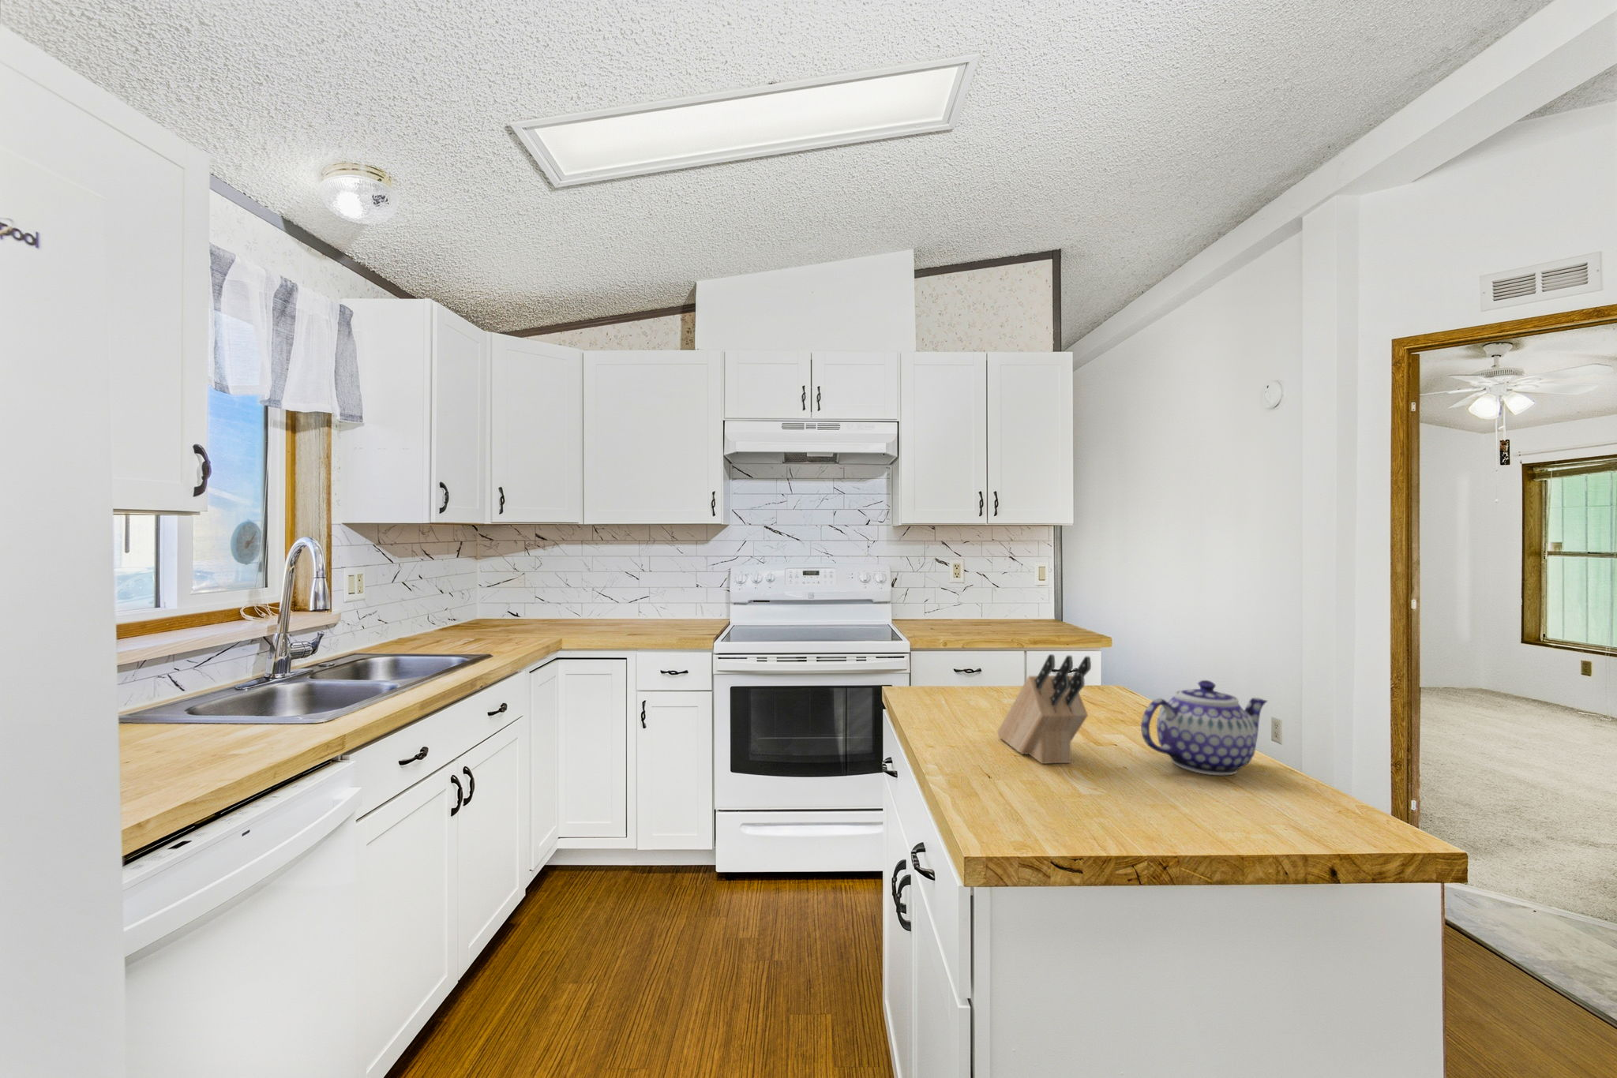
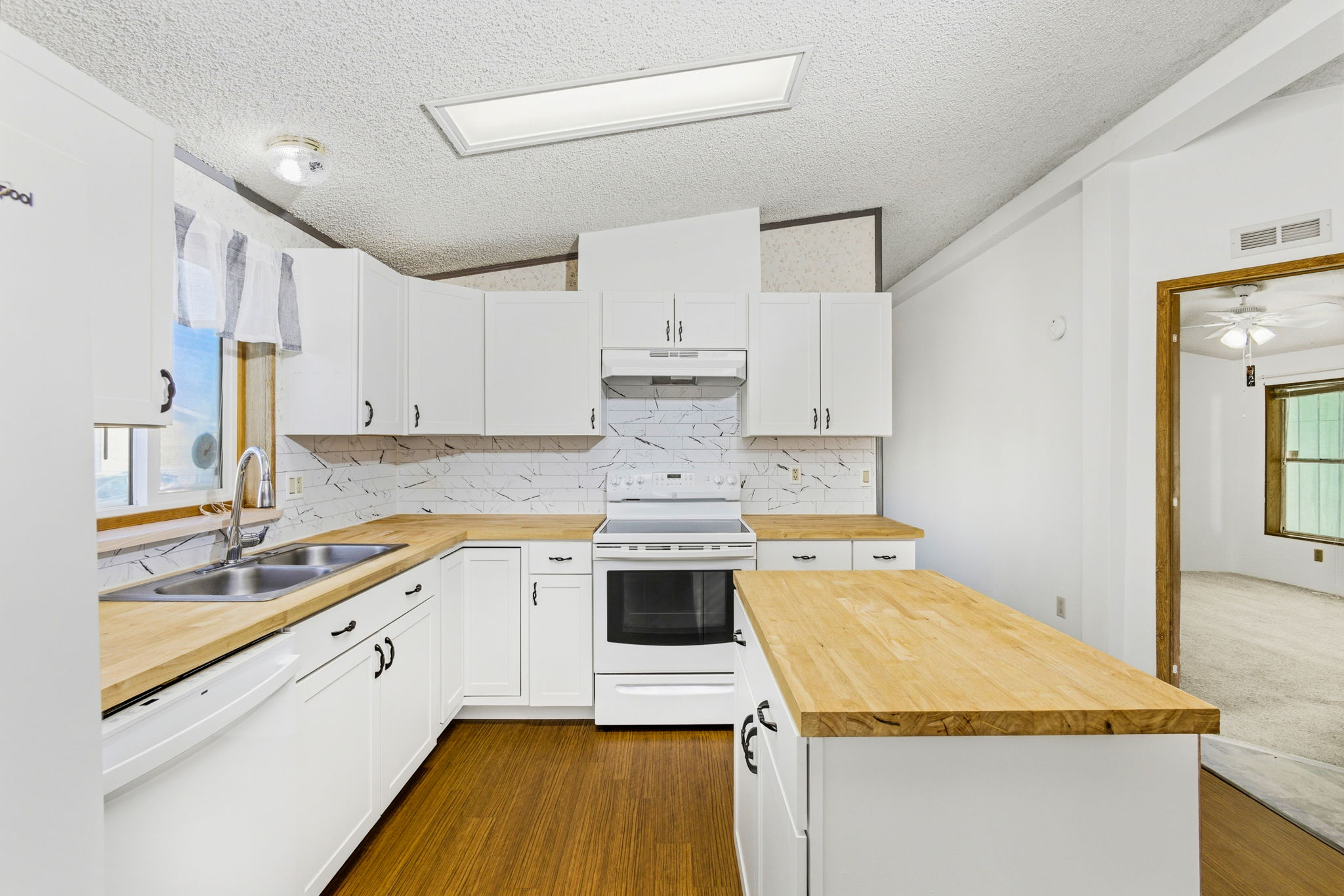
- knife block [996,653,1092,765]
- teapot [1141,680,1269,776]
